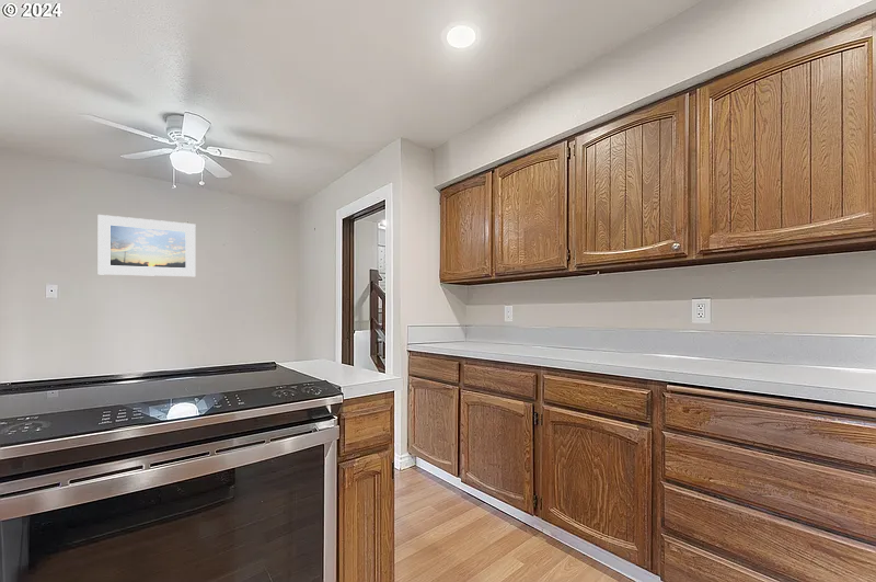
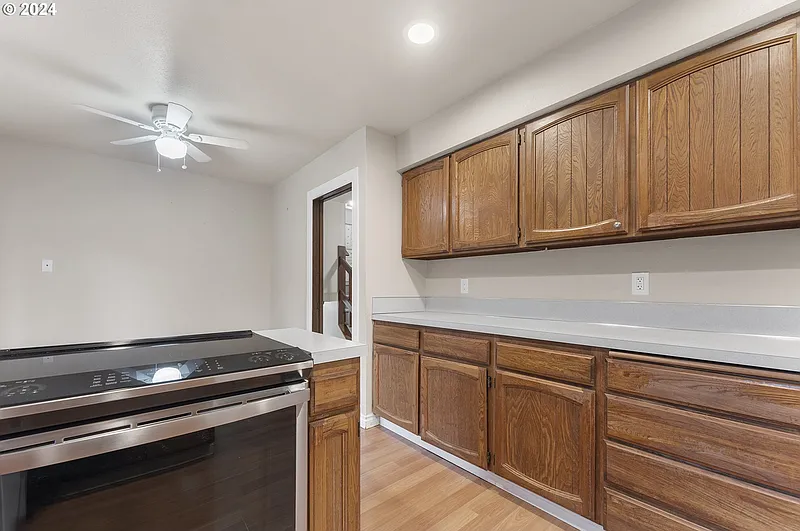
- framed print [97,214,197,277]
